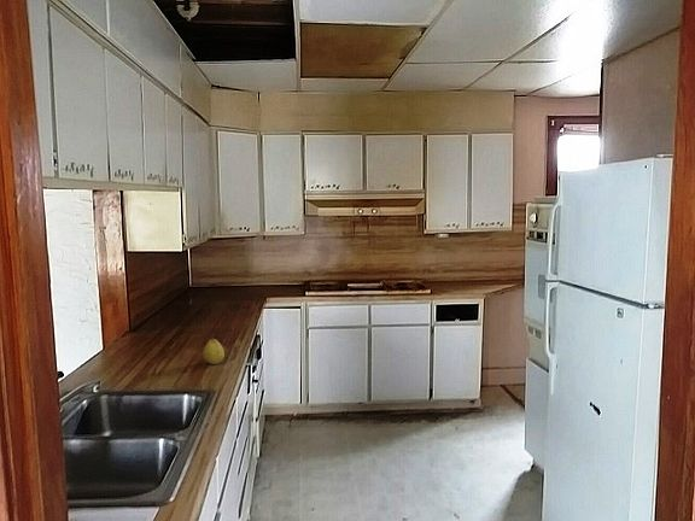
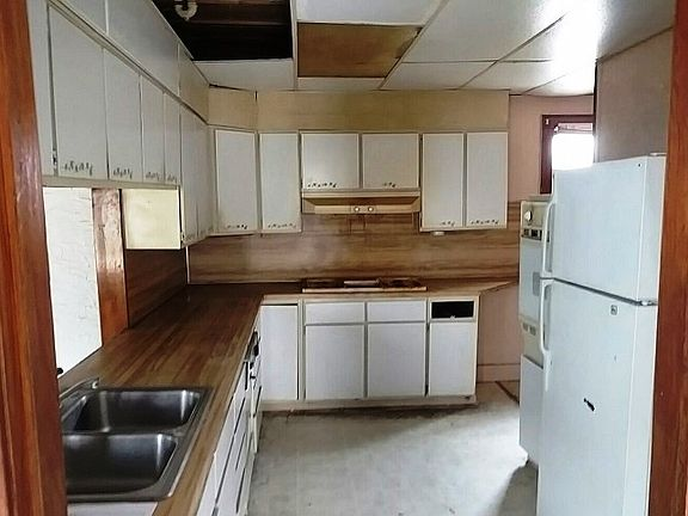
- fruit [202,333,226,365]
